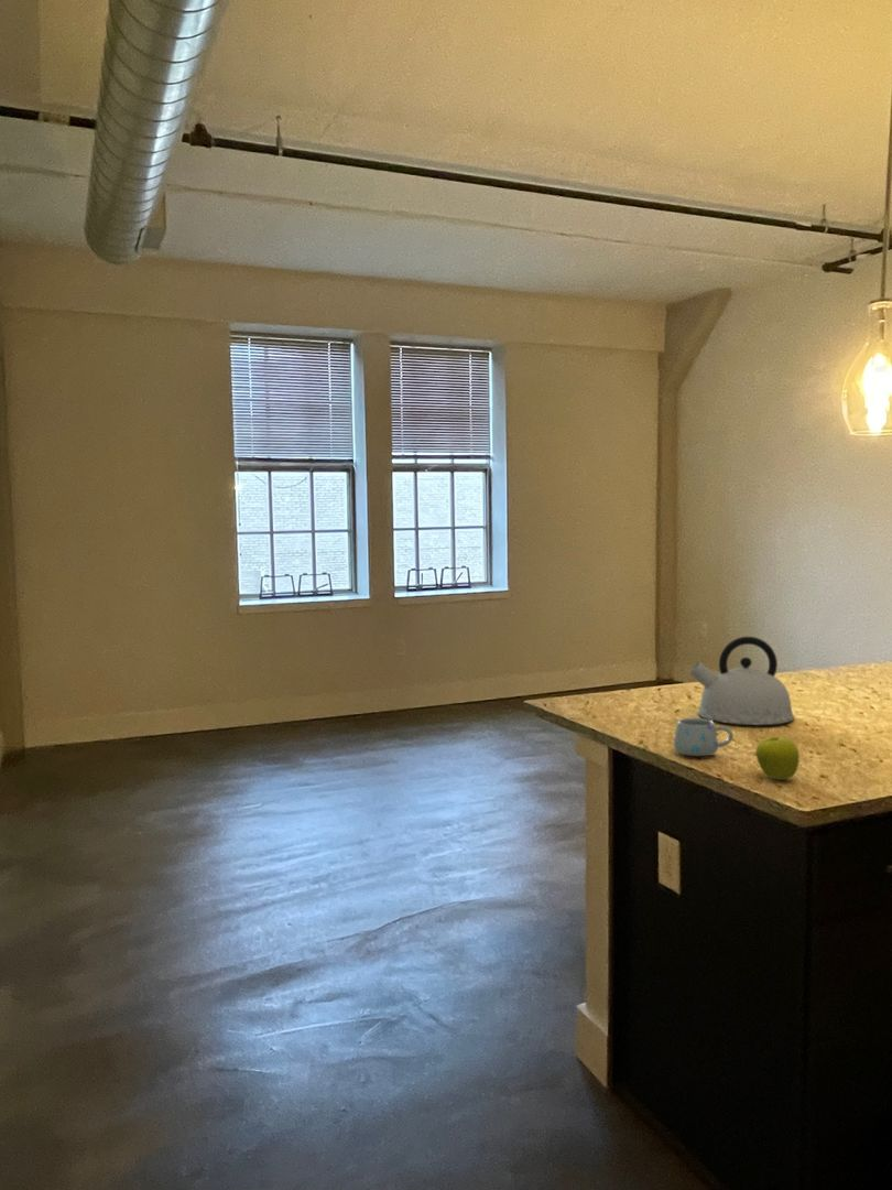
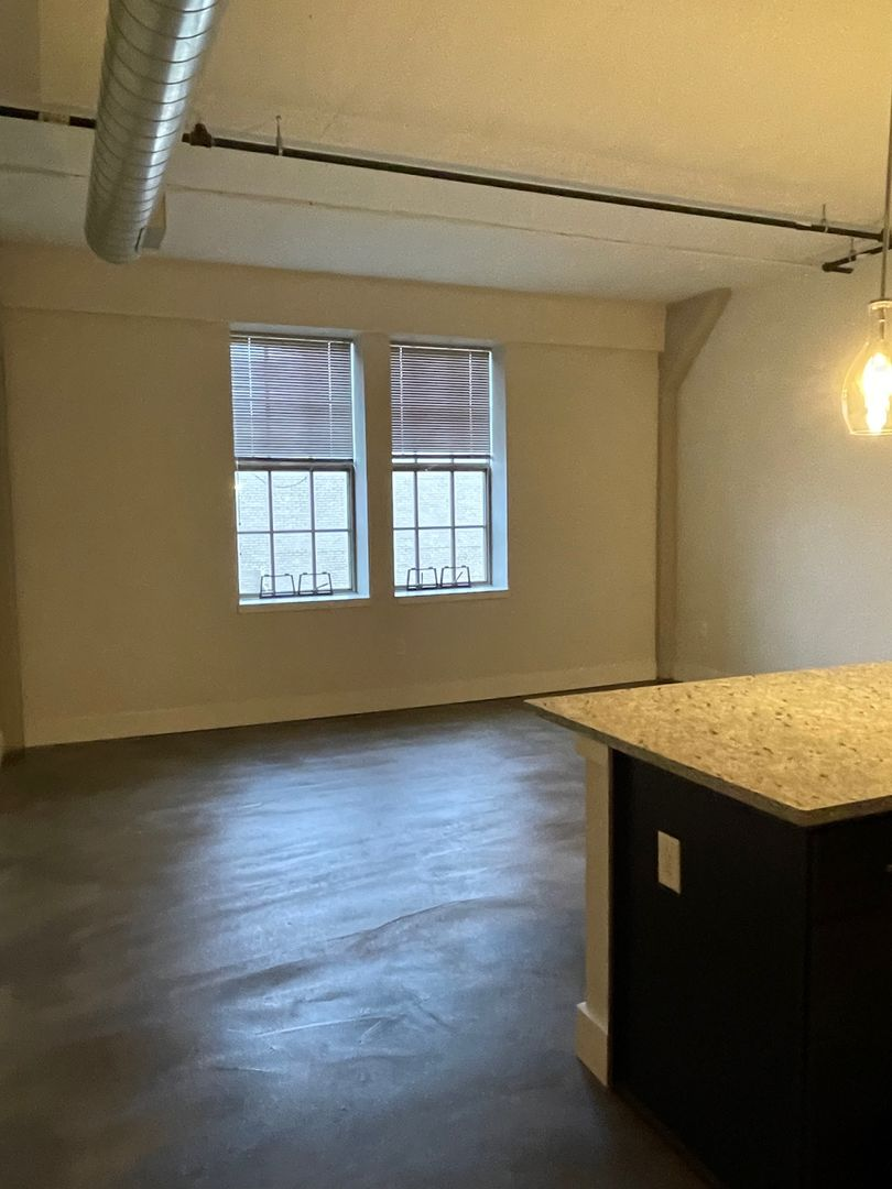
- kettle [688,636,795,726]
- mug [673,717,735,757]
- fruit [755,736,801,781]
